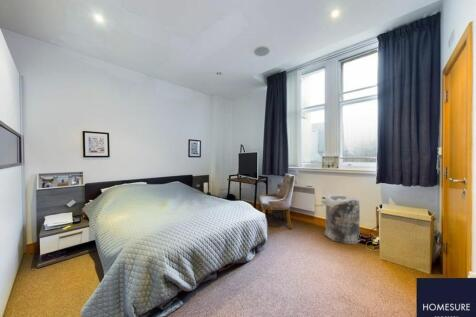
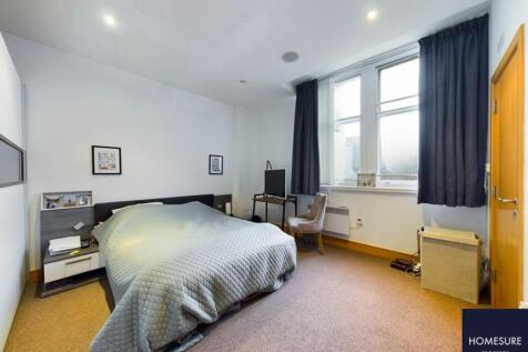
- bag [323,193,361,245]
